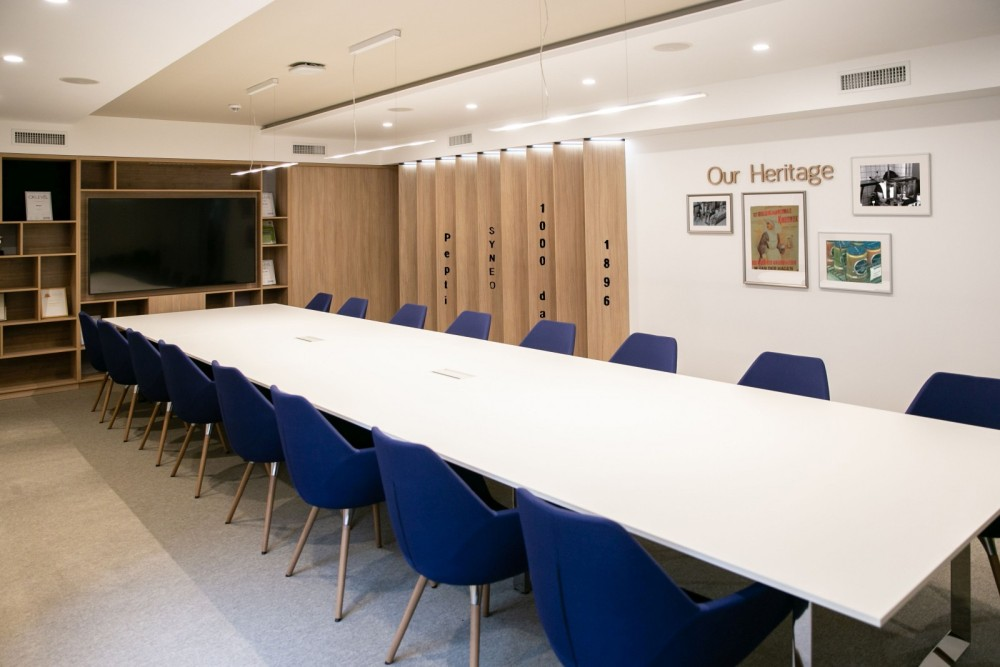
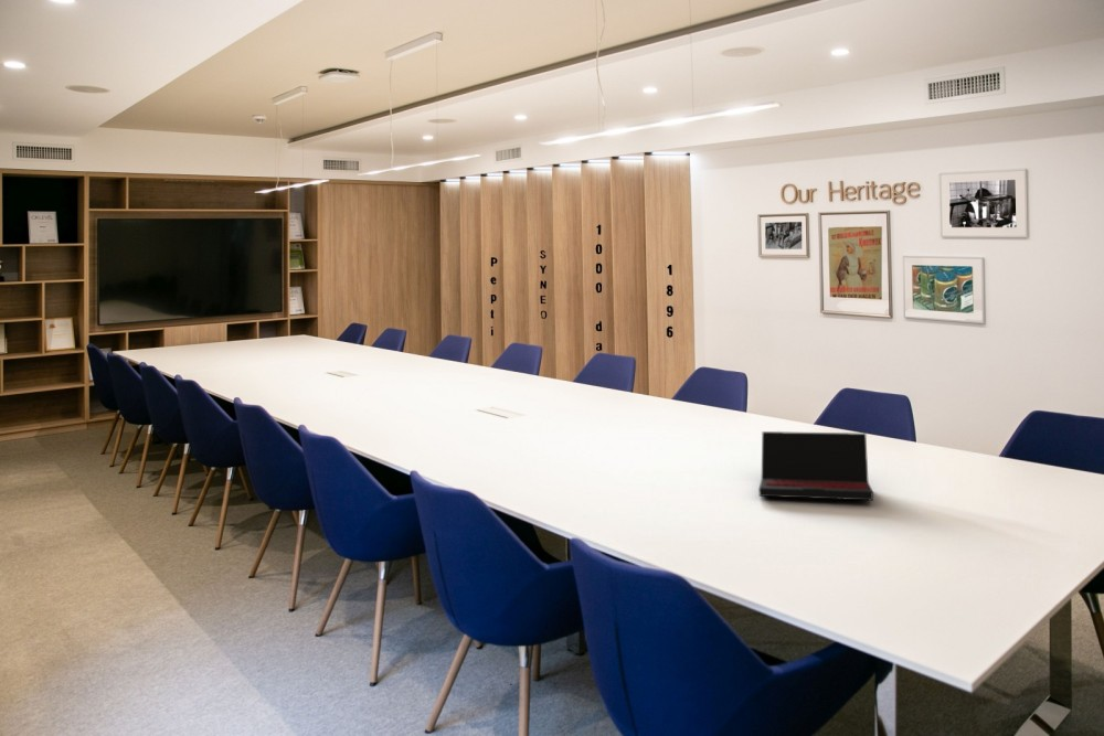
+ laptop [758,430,874,502]
